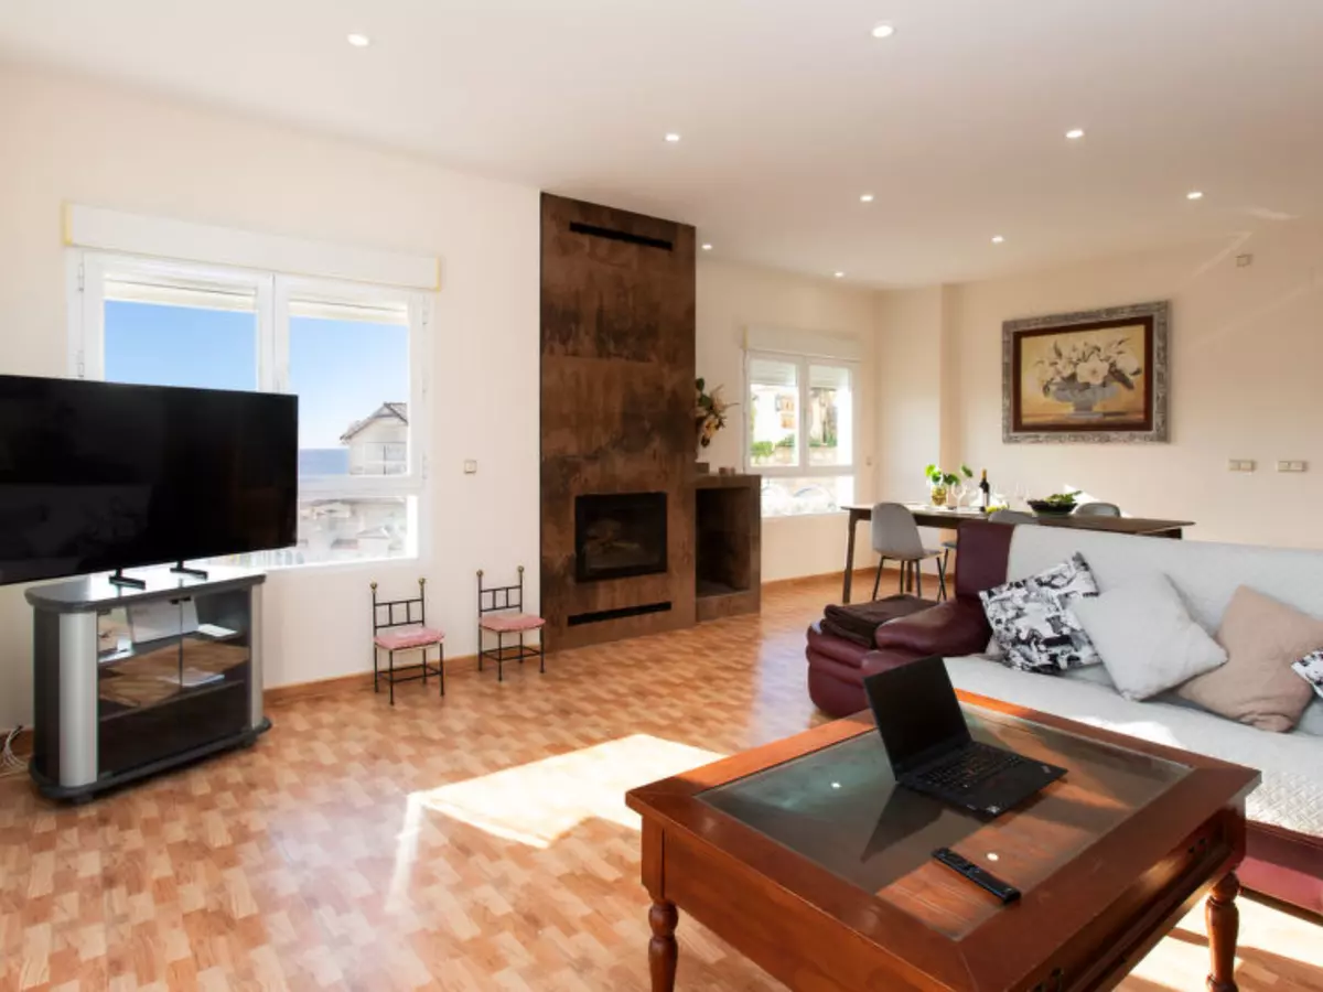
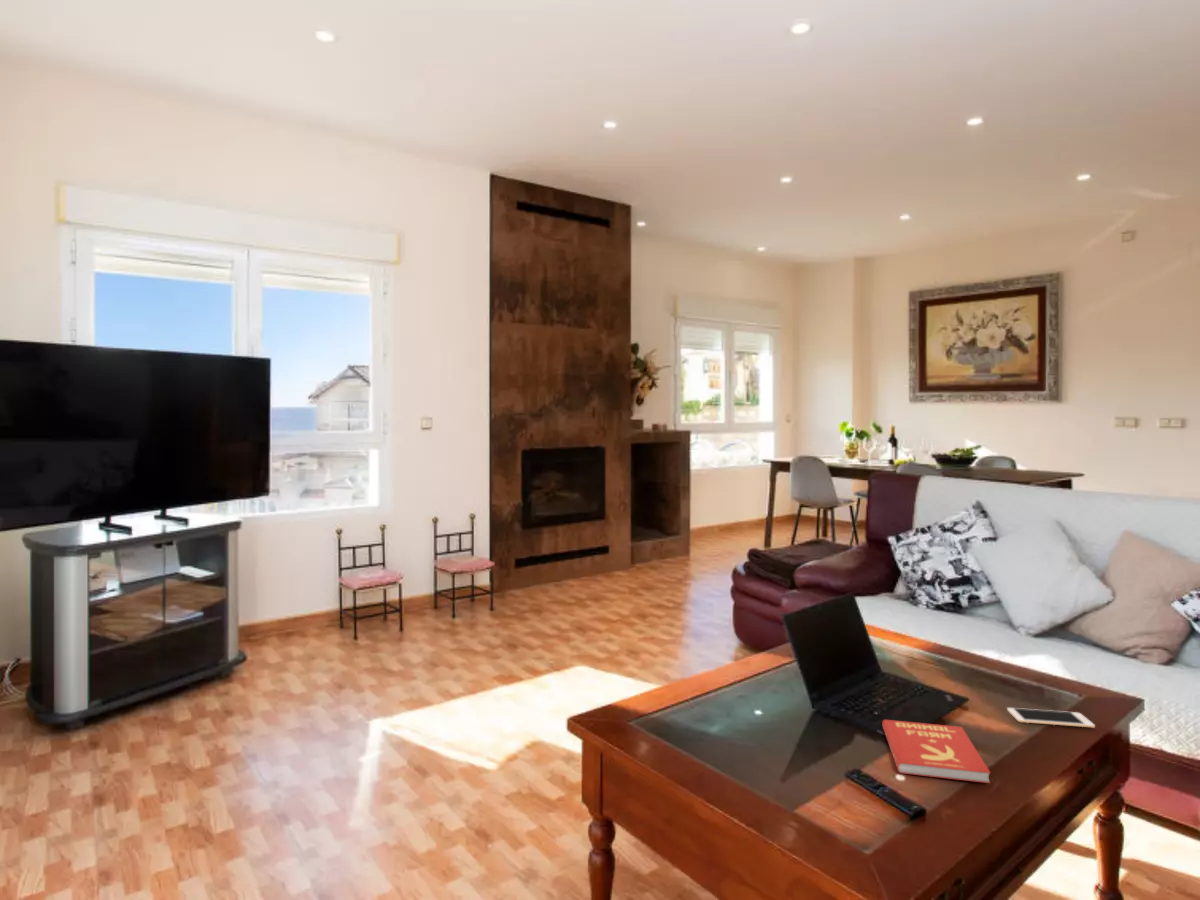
+ book [881,719,991,784]
+ cell phone [1006,707,1096,729]
